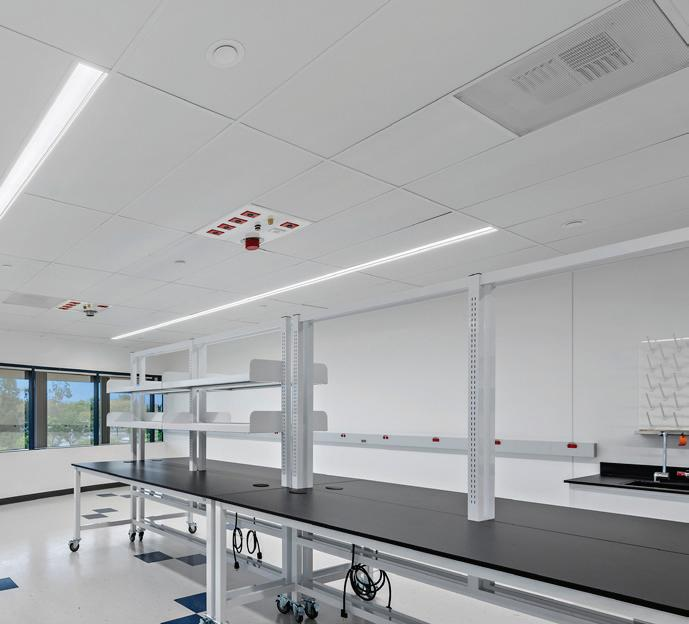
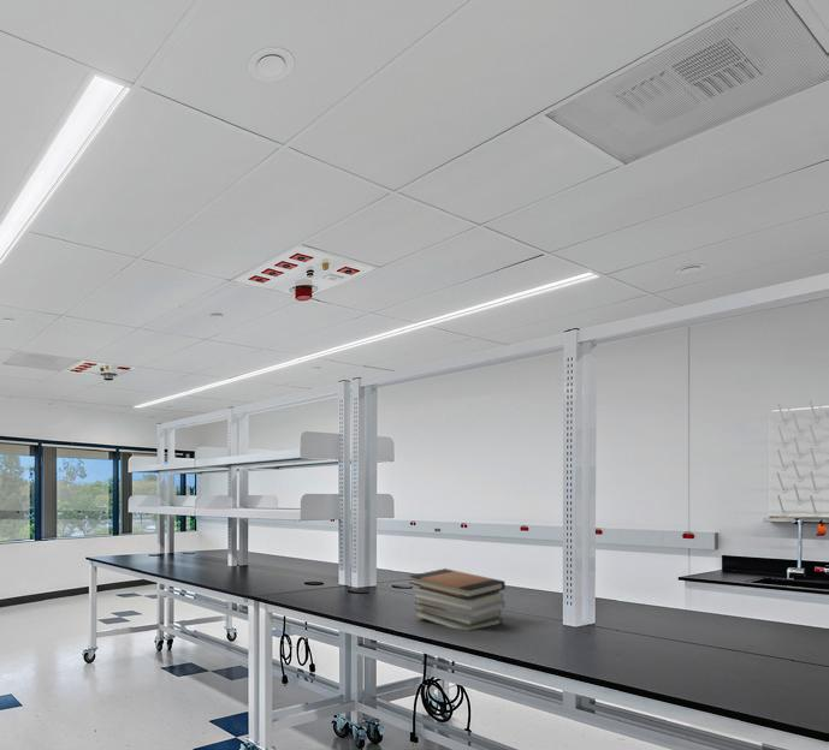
+ book stack [408,567,507,631]
